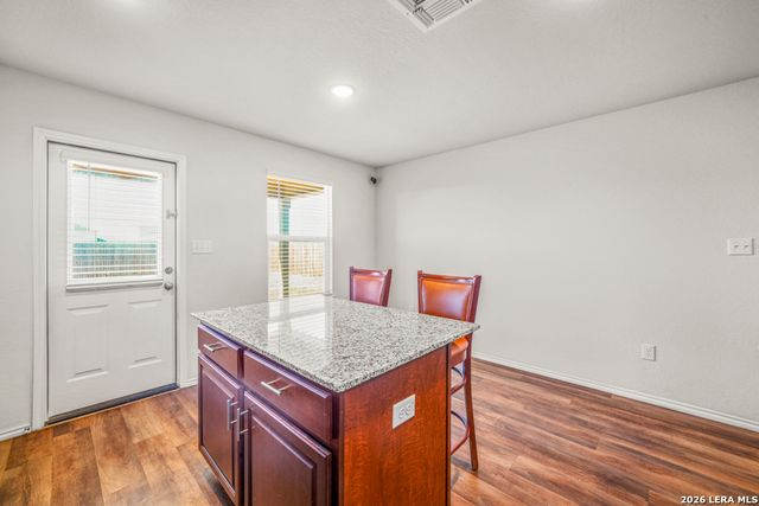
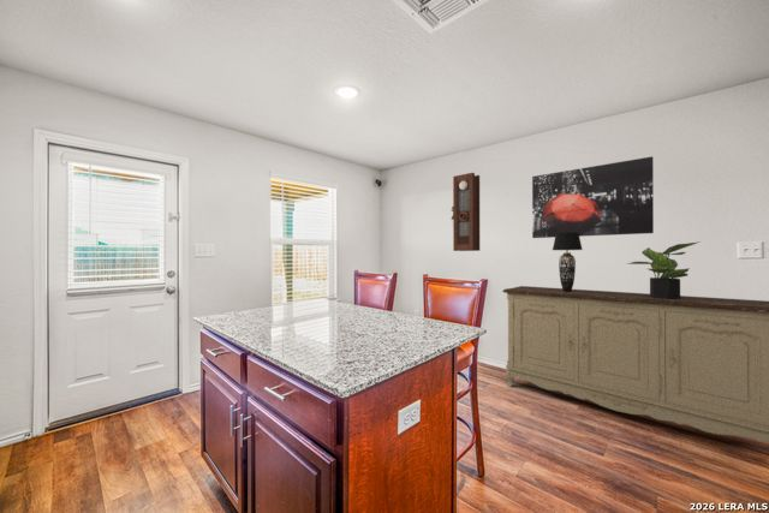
+ sideboard [502,285,769,443]
+ pendulum clock [449,172,481,252]
+ potted plant [626,240,701,299]
+ wall art [531,155,655,239]
+ table lamp [552,233,584,292]
